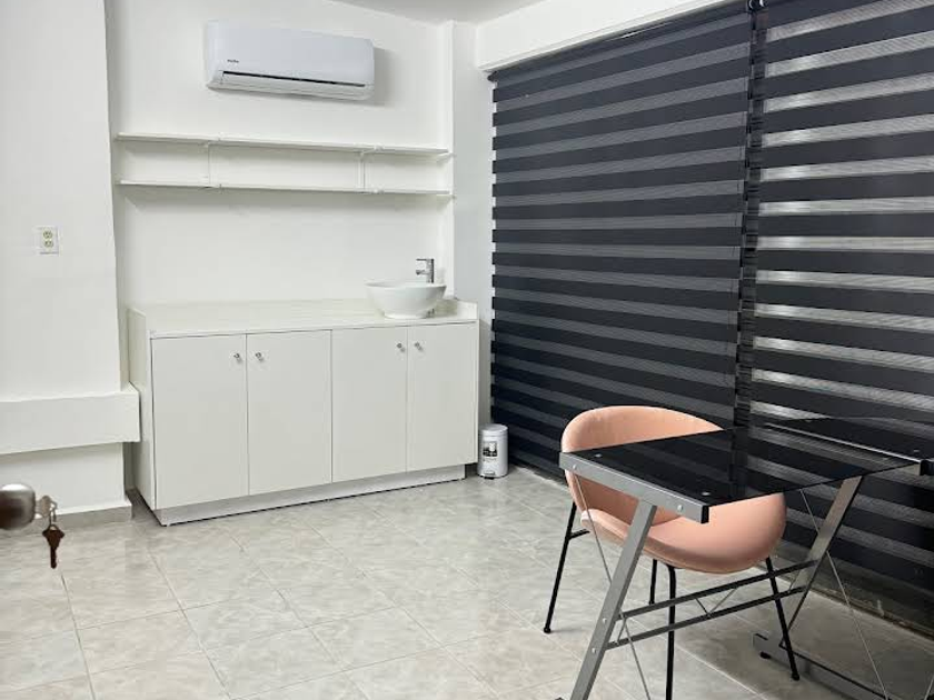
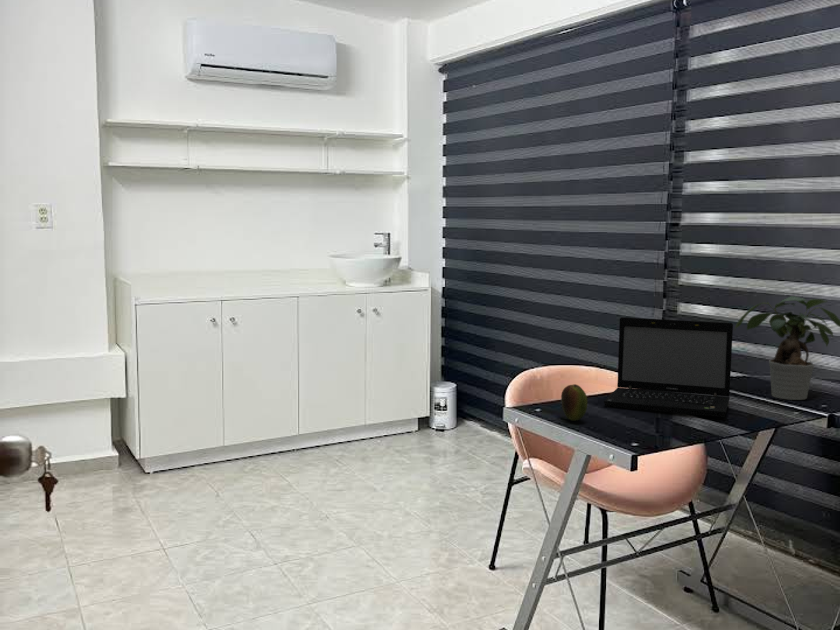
+ potted plant [734,295,840,401]
+ fruit [560,383,588,422]
+ laptop [603,316,734,418]
